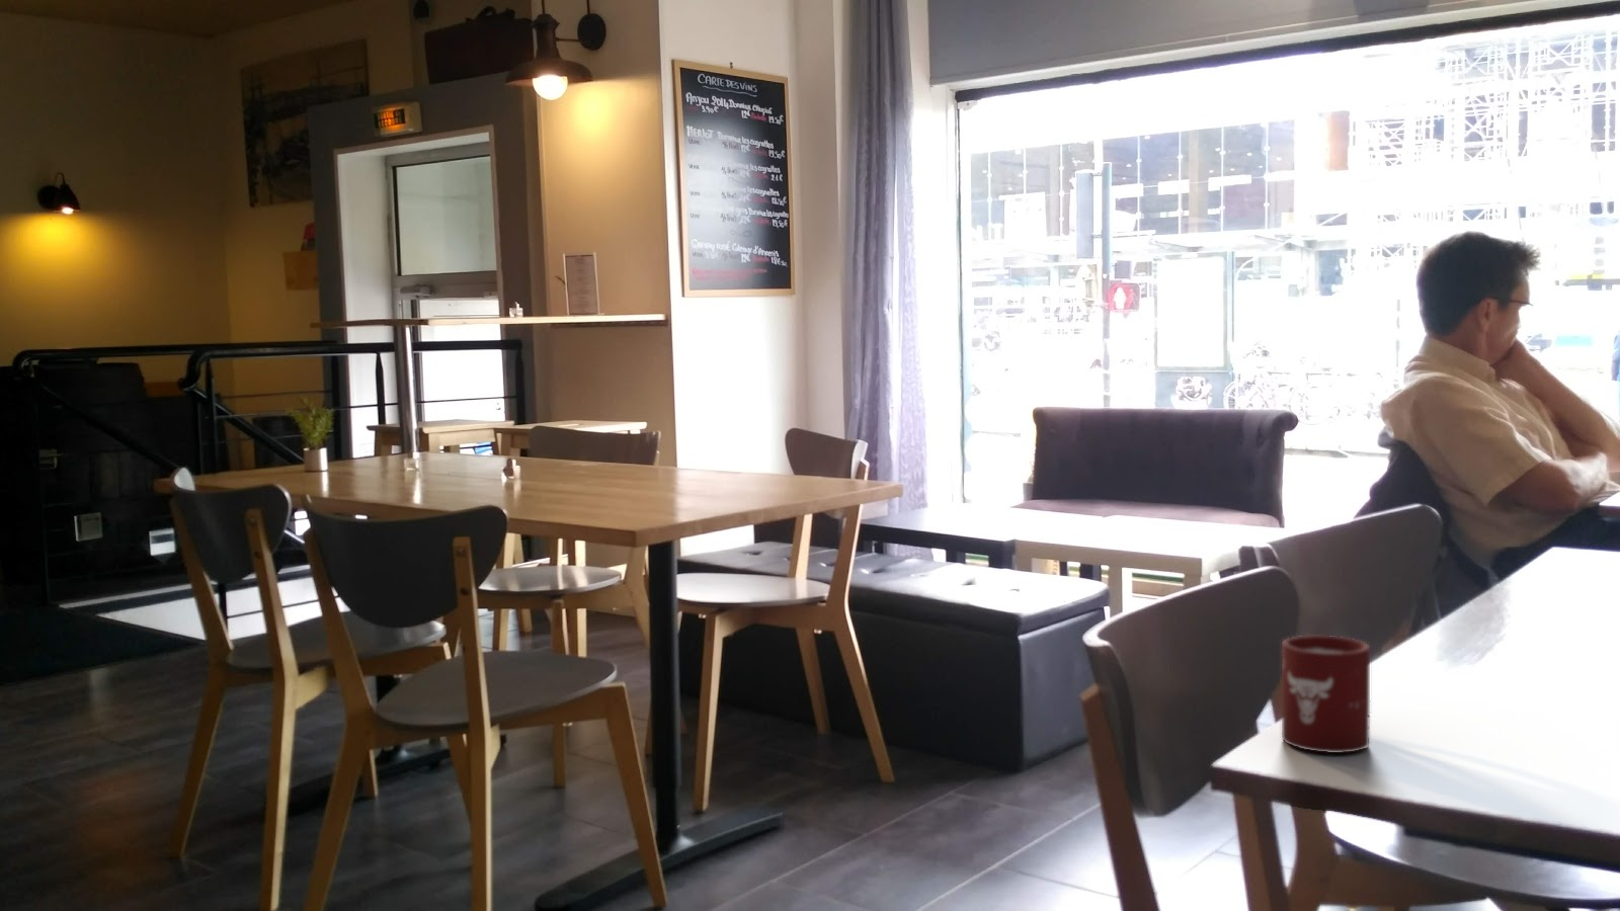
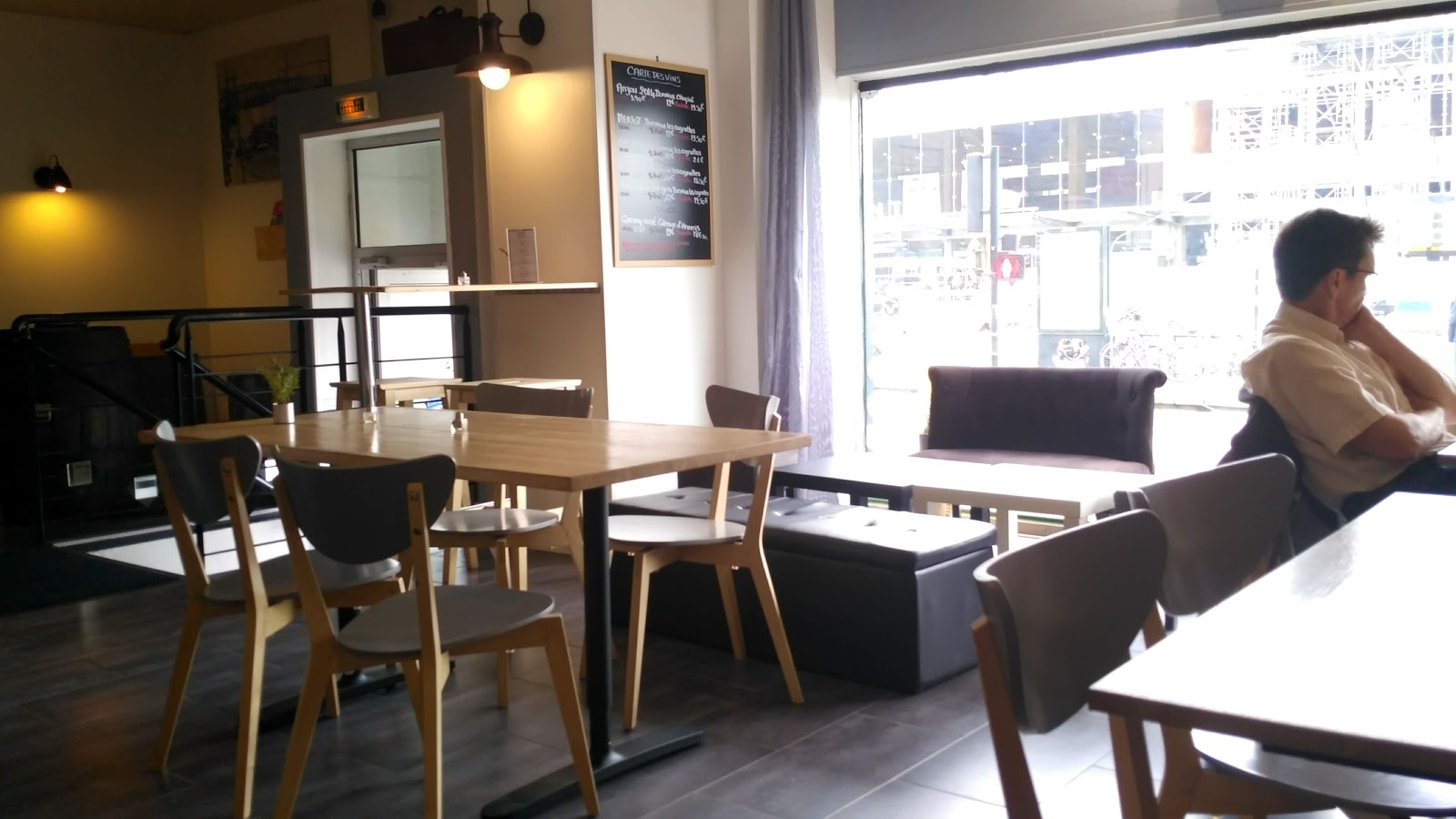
- cup [1281,635,1371,754]
